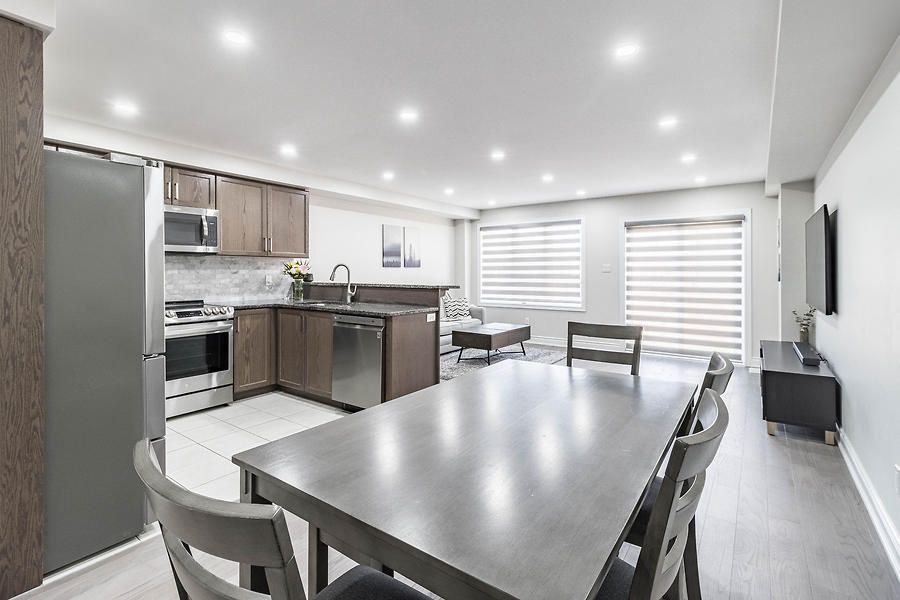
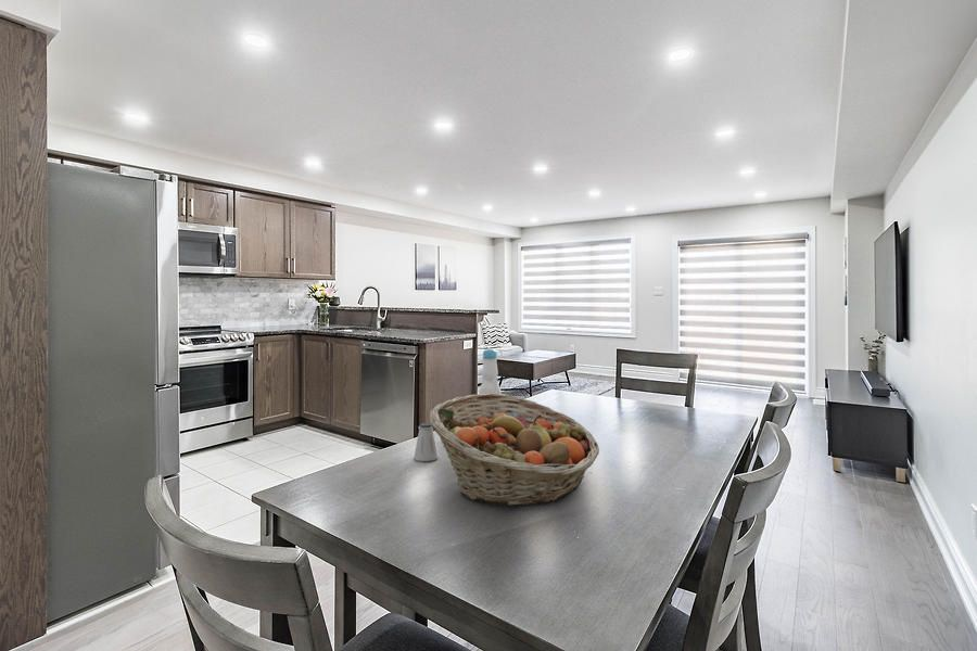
+ bottle [478,347,502,395]
+ saltshaker [413,422,440,462]
+ fruit basket [429,394,600,508]
